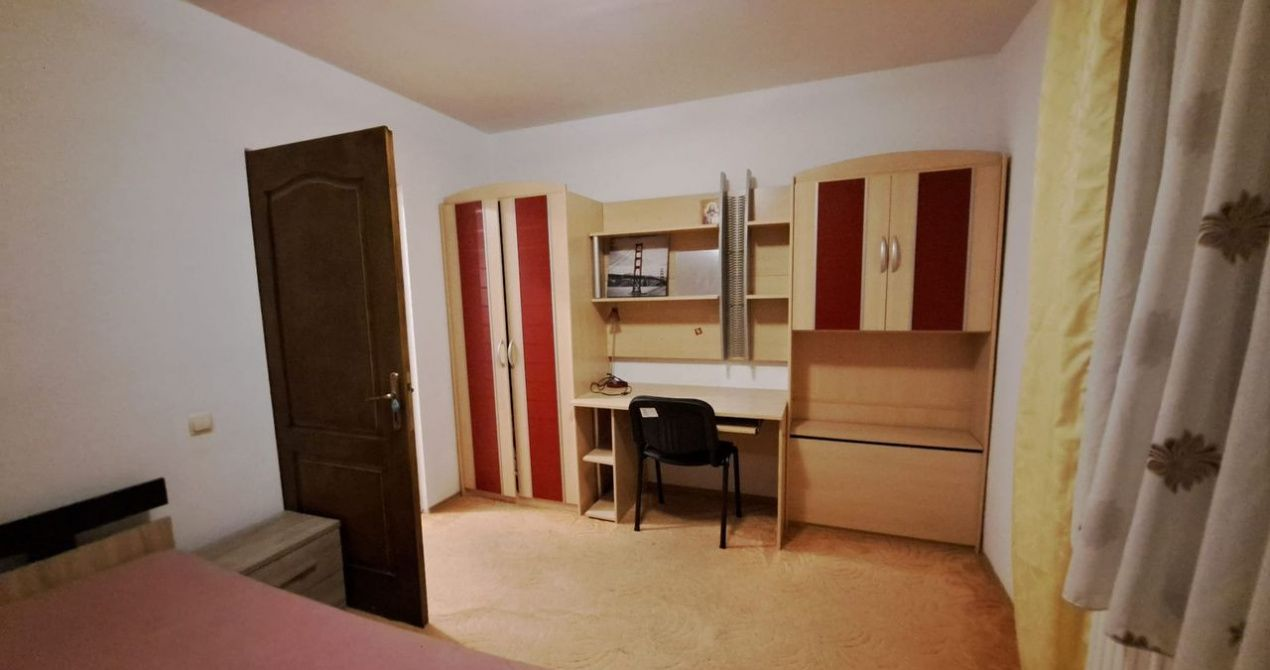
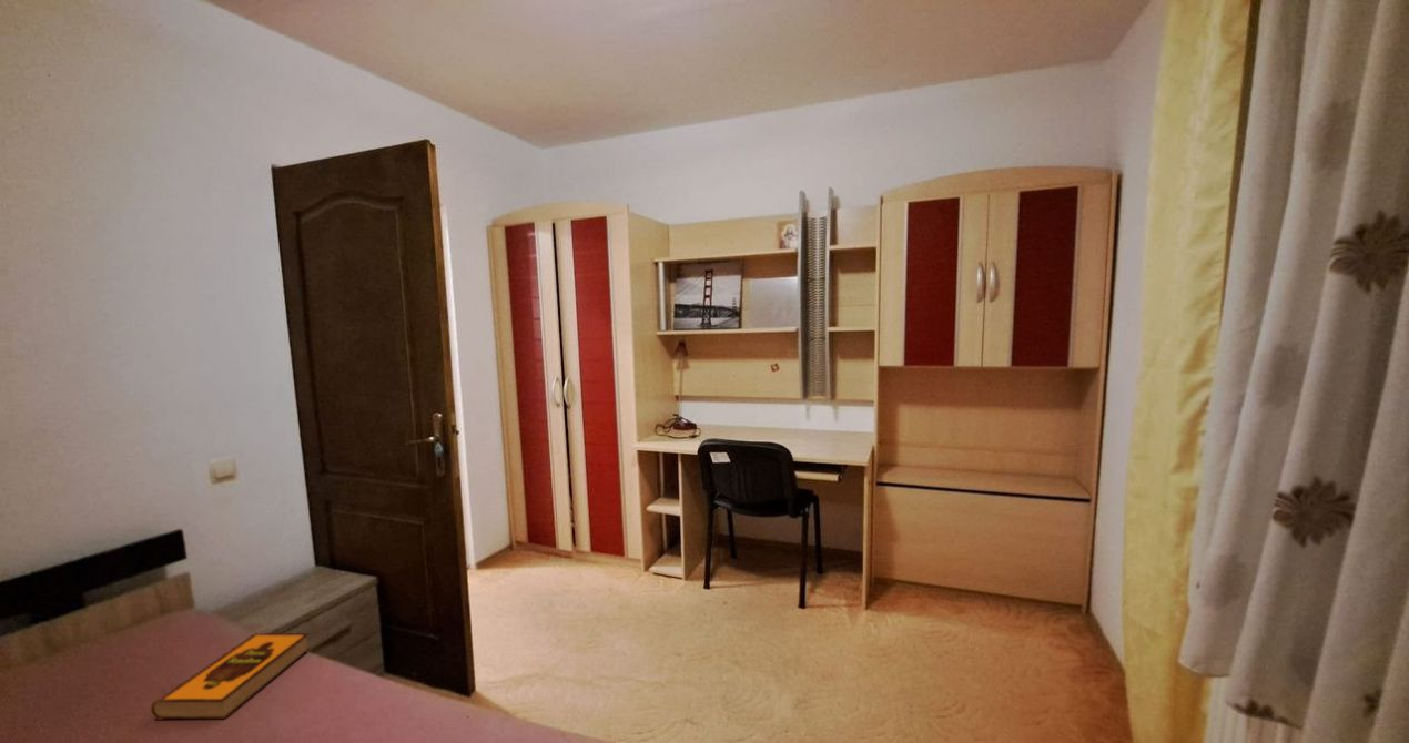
+ hardback book [150,632,311,721]
